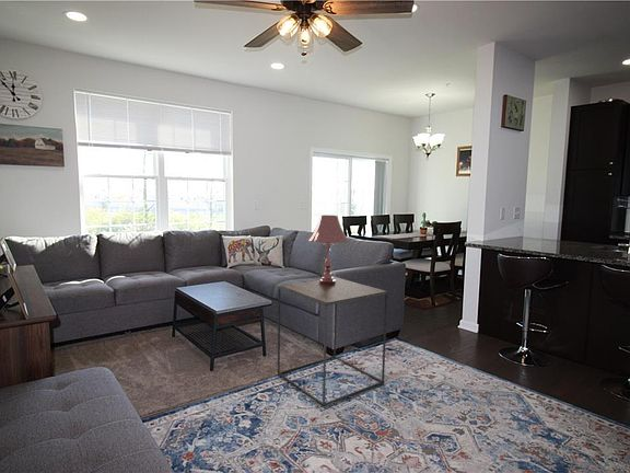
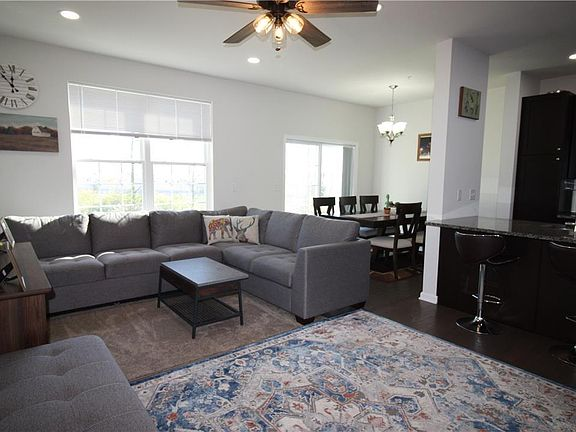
- table lamp [307,214,350,285]
- side table [277,277,388,407]
